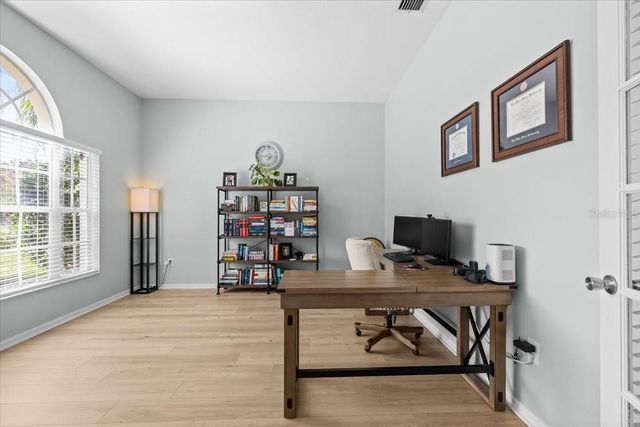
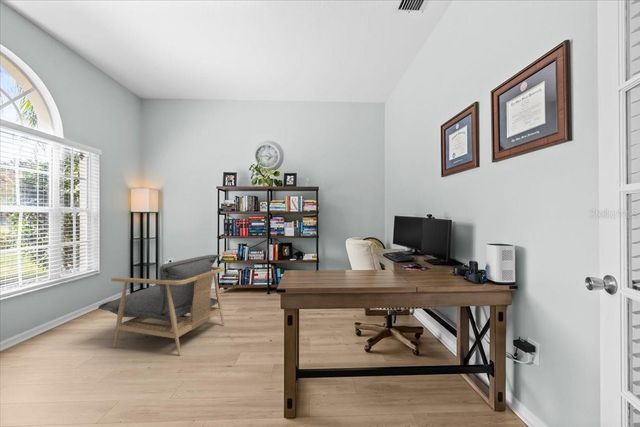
+ armchair [97,254,226,356]
